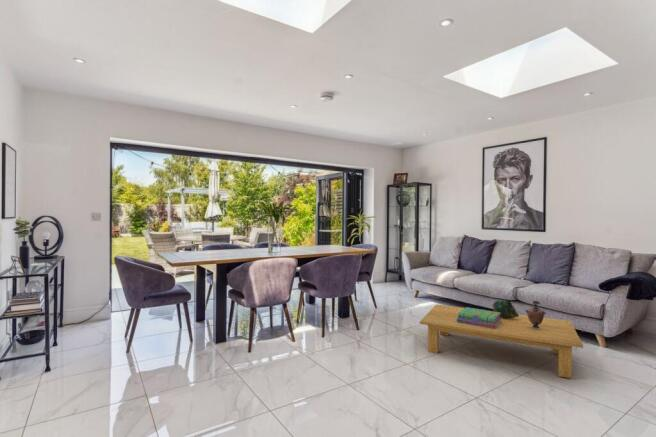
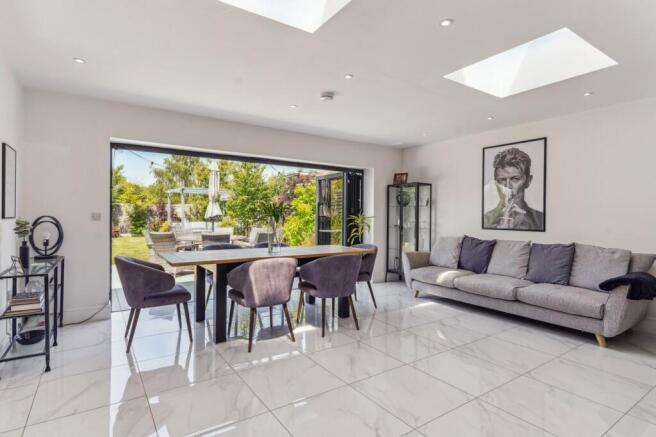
- decorative bowl [491,299,520,318]
- stack of books [457,306,502,329]
- coffee table [419,304,584,379]
- vase [525,300,547,330]
